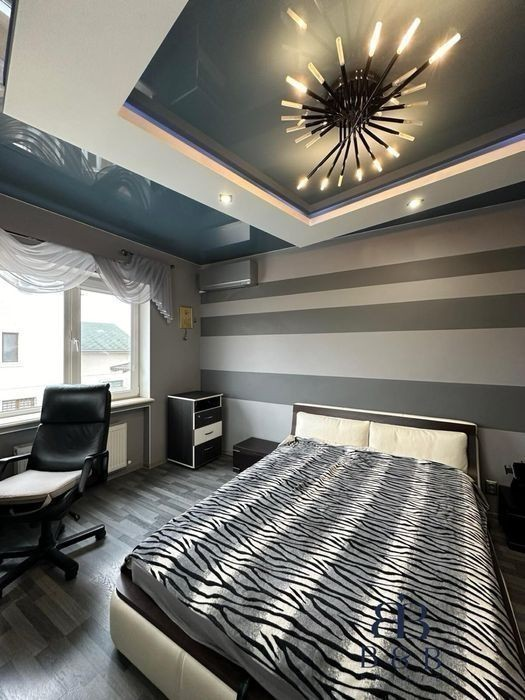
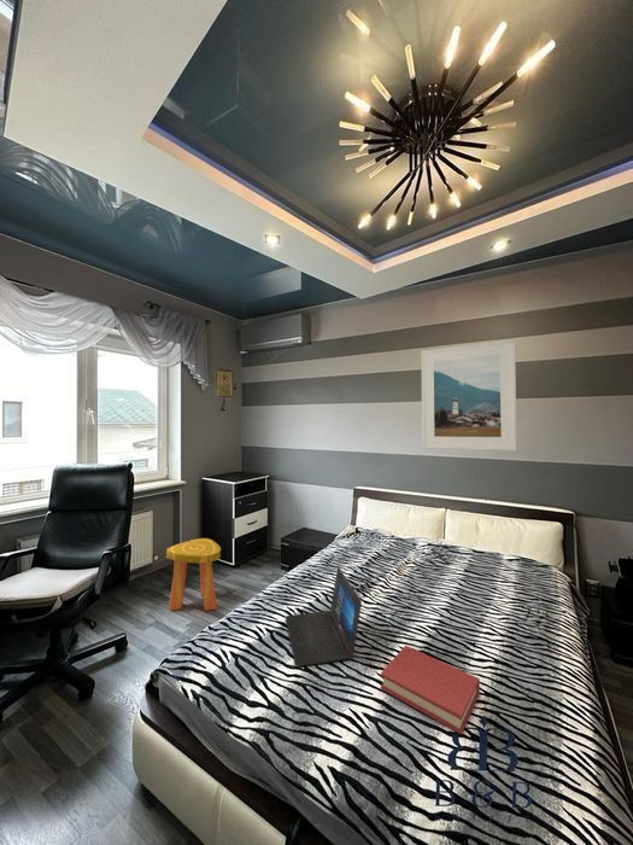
+ hardback book [380,645,481,735]
+ laptop [285,566,363,668]
+ stool [165,537,222,612]
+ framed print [420,338,518,451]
